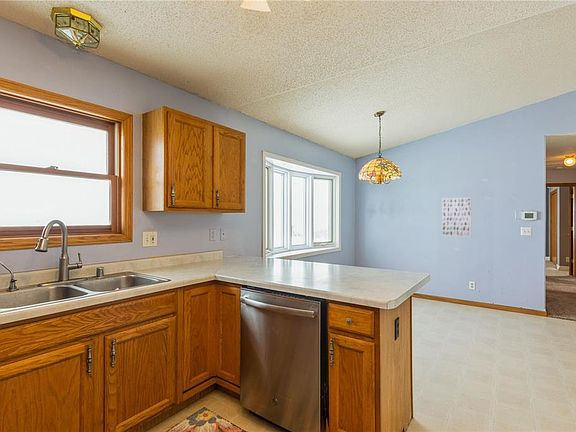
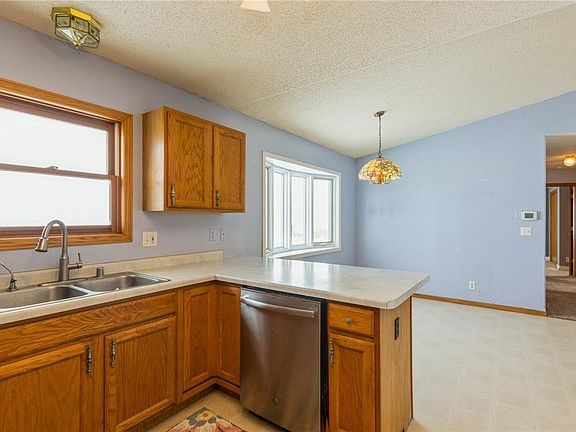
- wall art [441,196,473,239]
